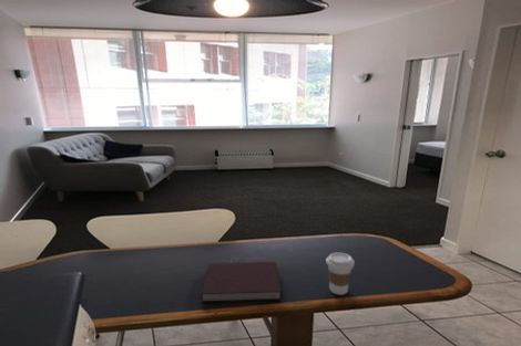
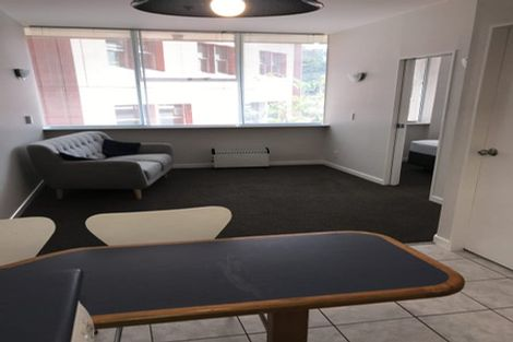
- notebook [201,261,283,304]
- coffee cup [325,252,355,296]
